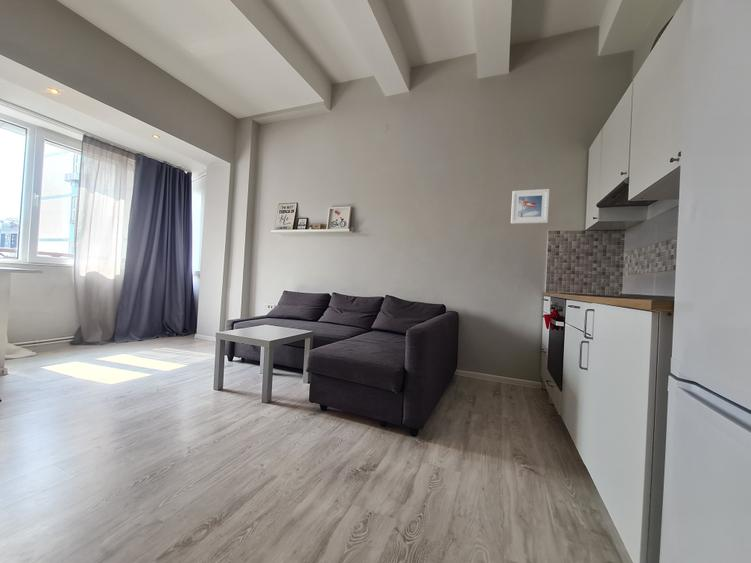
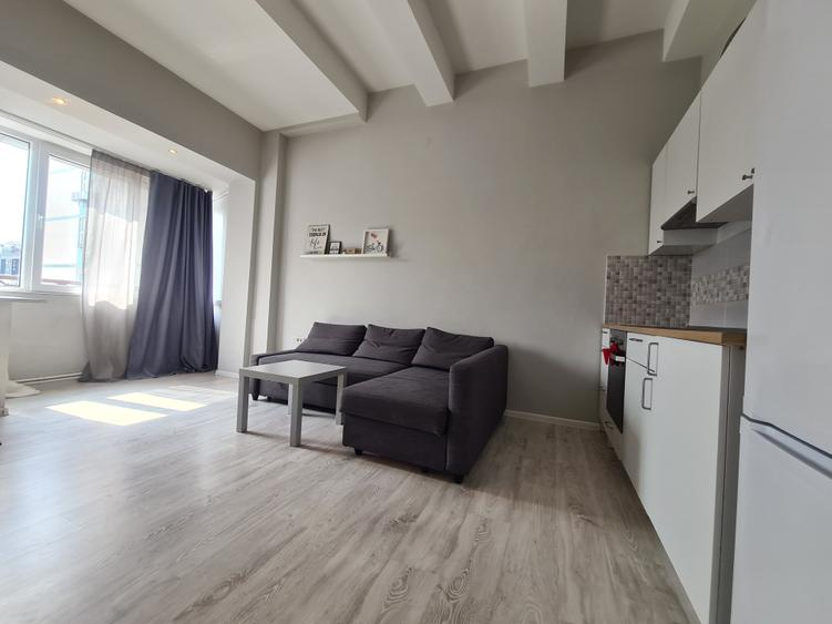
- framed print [510,188,550,225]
